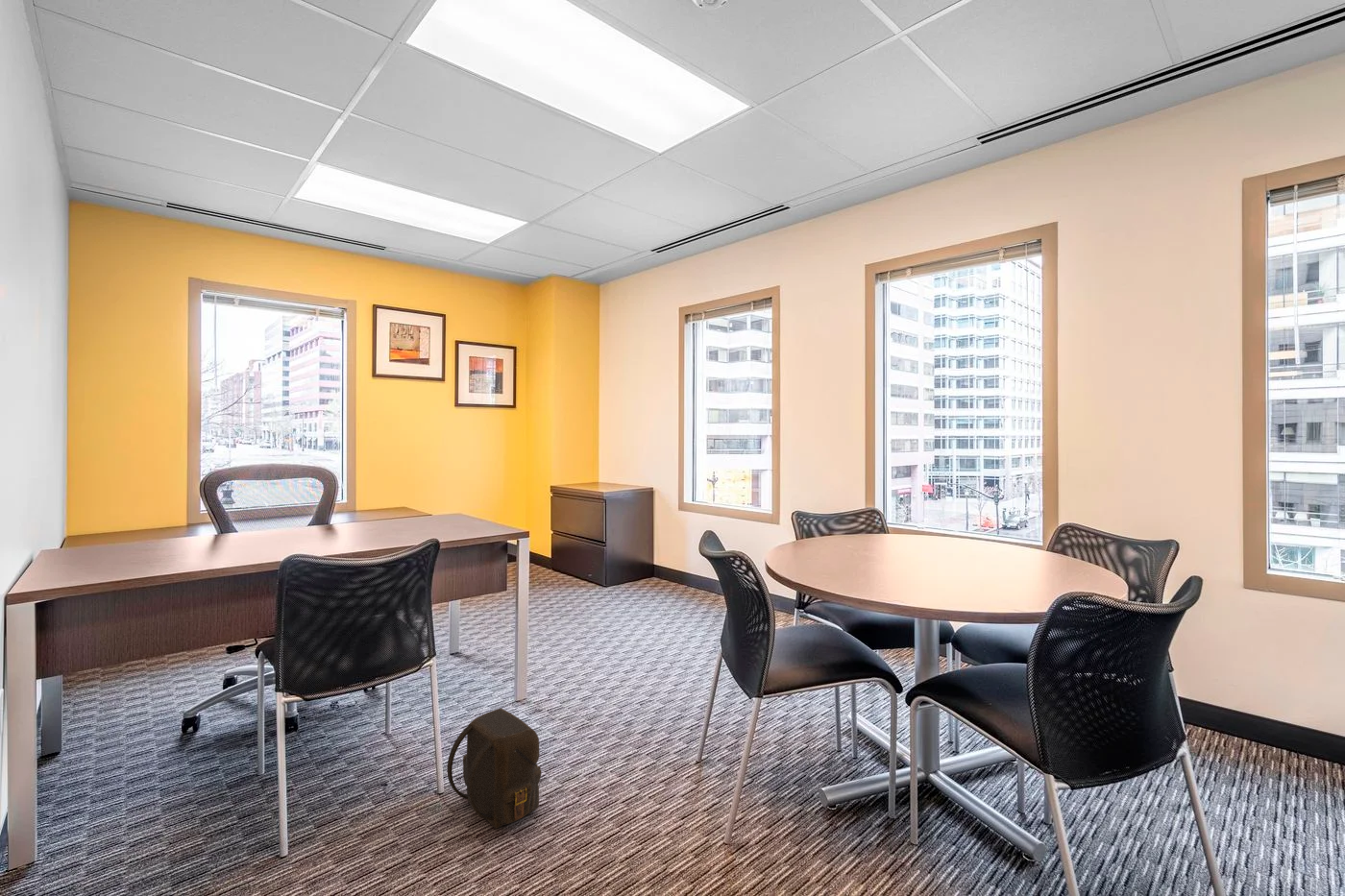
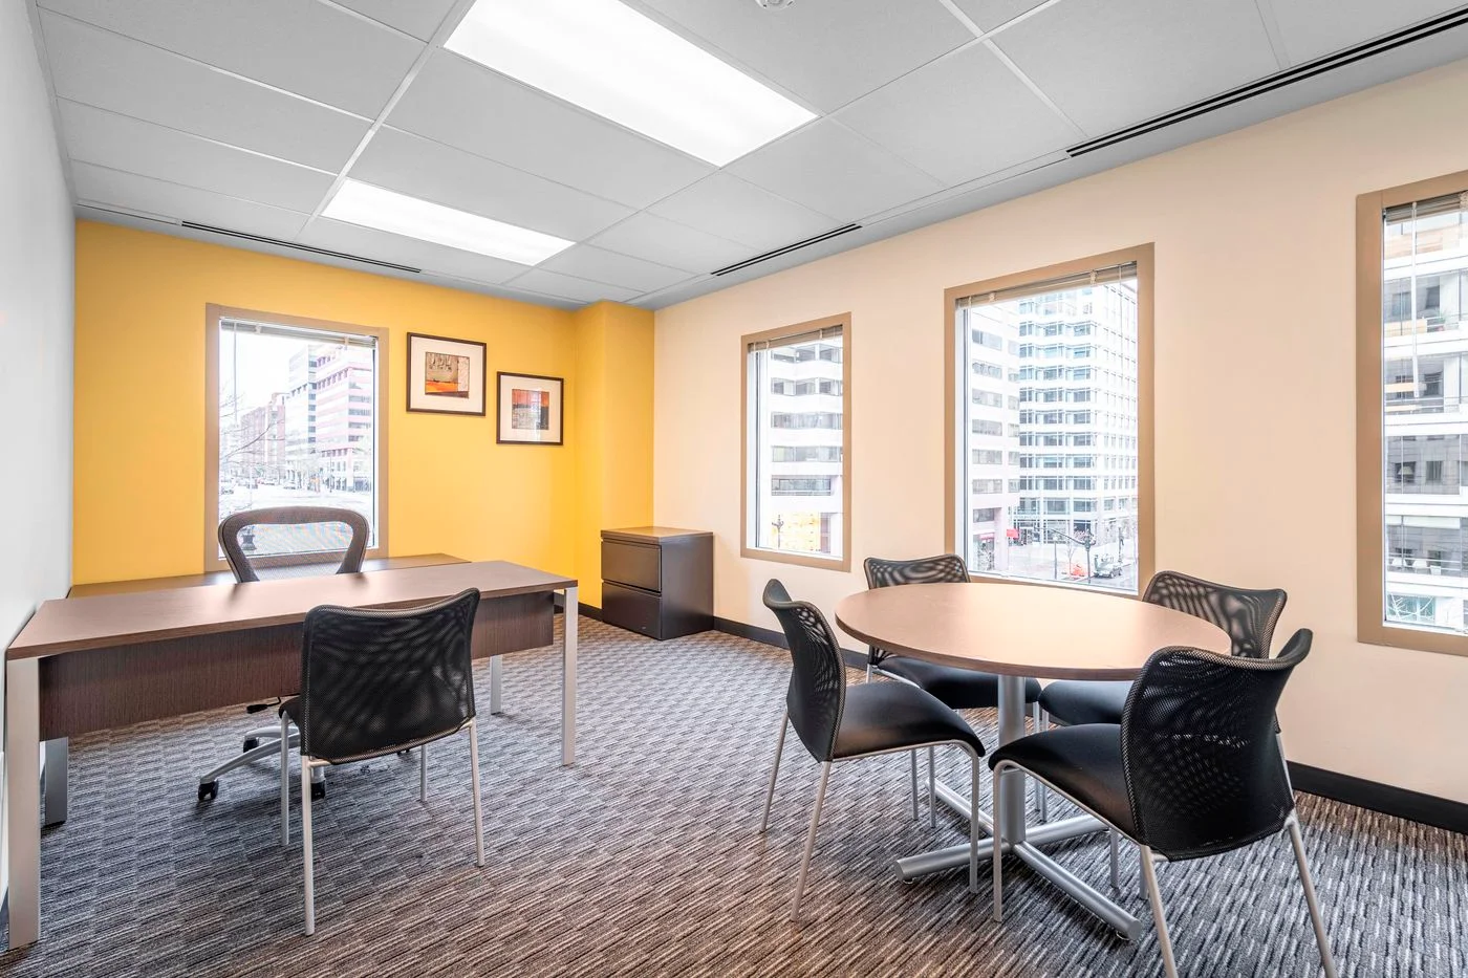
- backpack [447,708,542,830]
